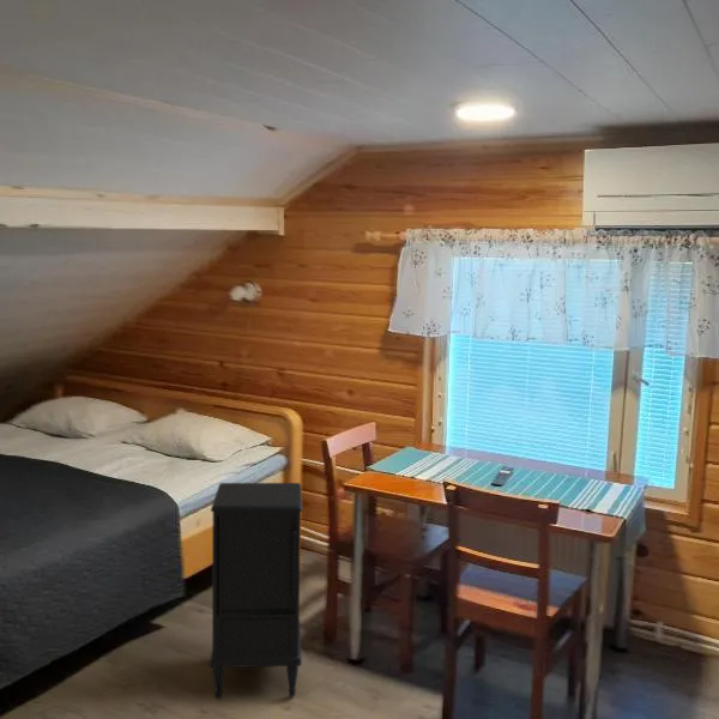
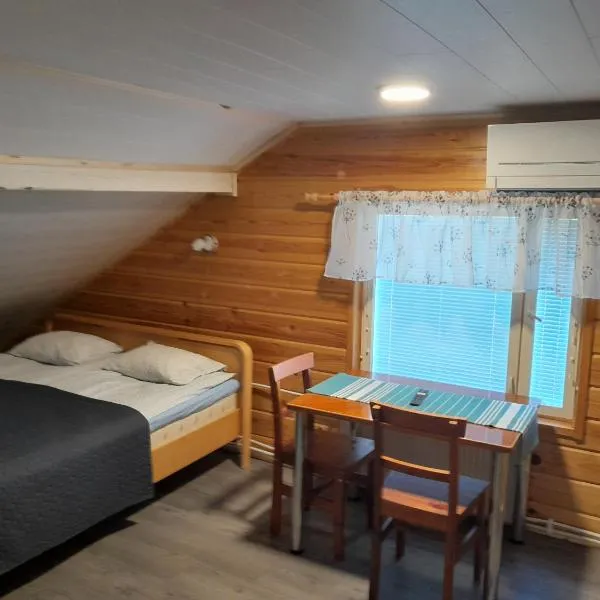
- nightstand [207,482,303,700]
